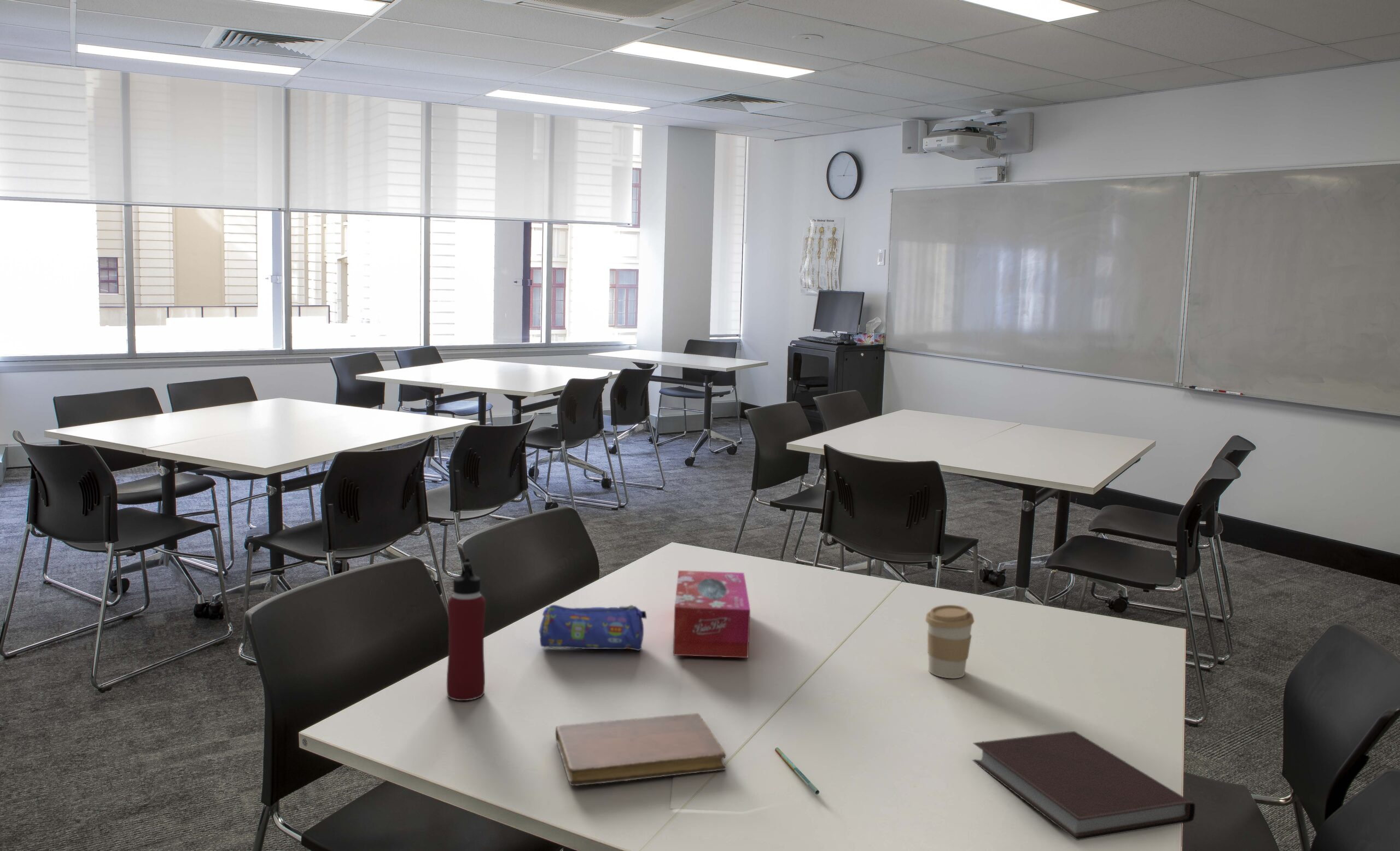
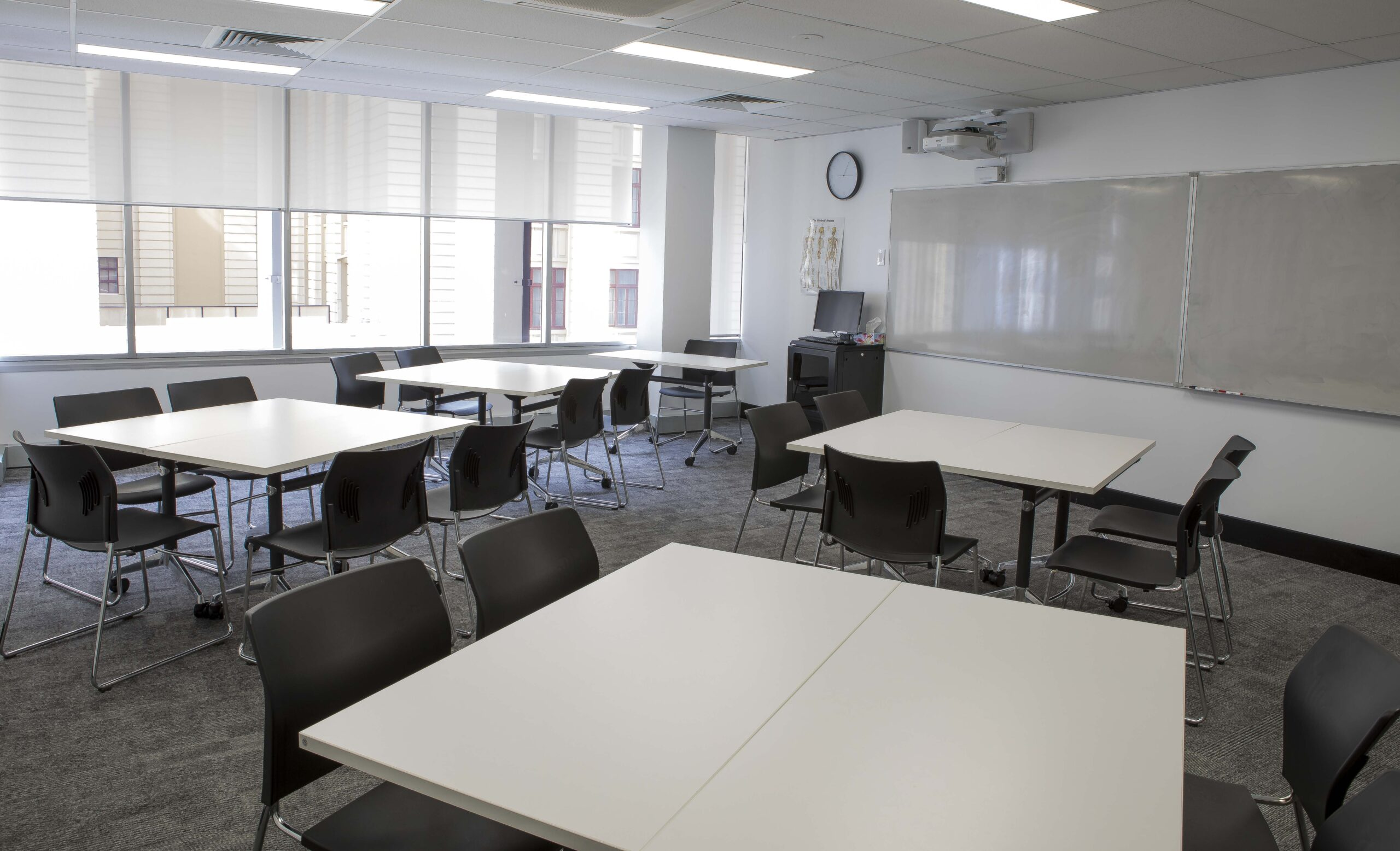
- notebook [971,731,1196,841]
- tissue box [672,570,751,658]
- pencil case [539,604,648,651]
- coffee cup [925,604,975,679]
- notebook [555,713,727,786]
- water bottle [446,558,486,701]
- pen [774,747,820,795]
